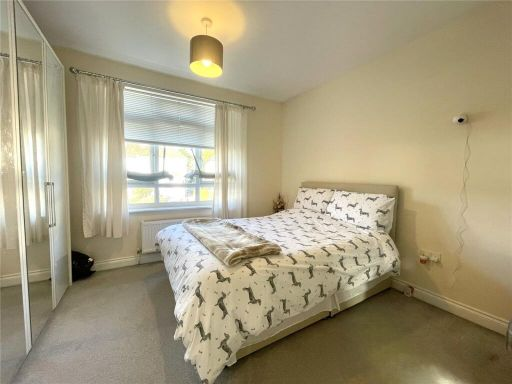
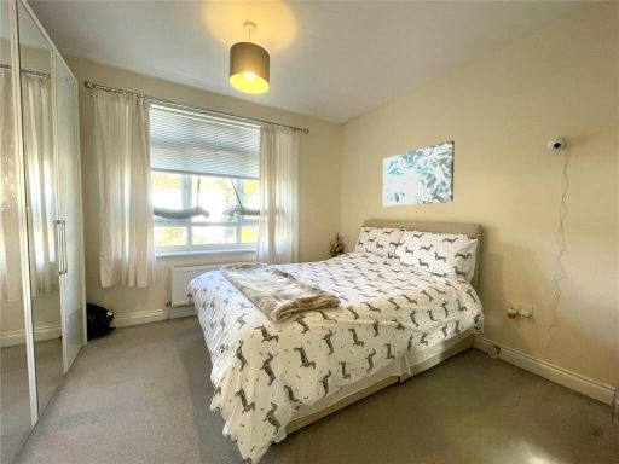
+ wall art [382,139,456,208]
